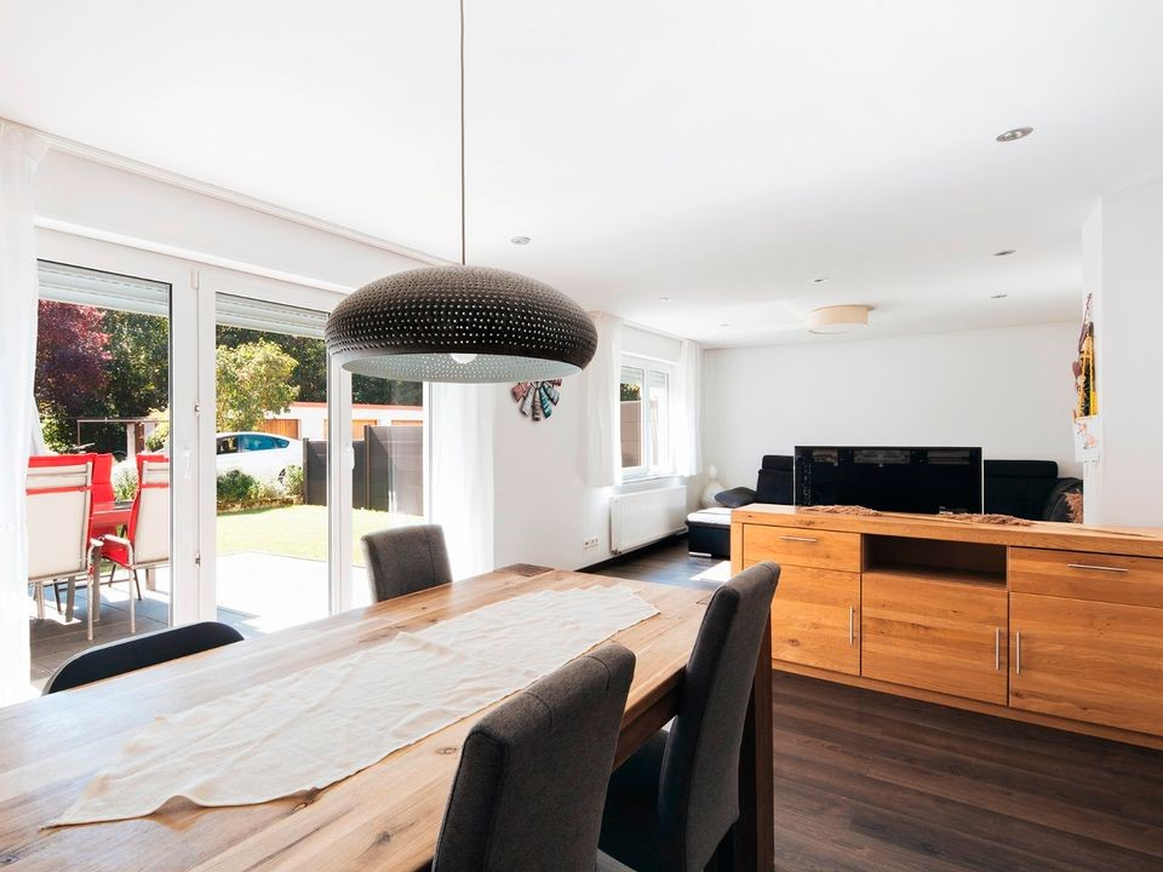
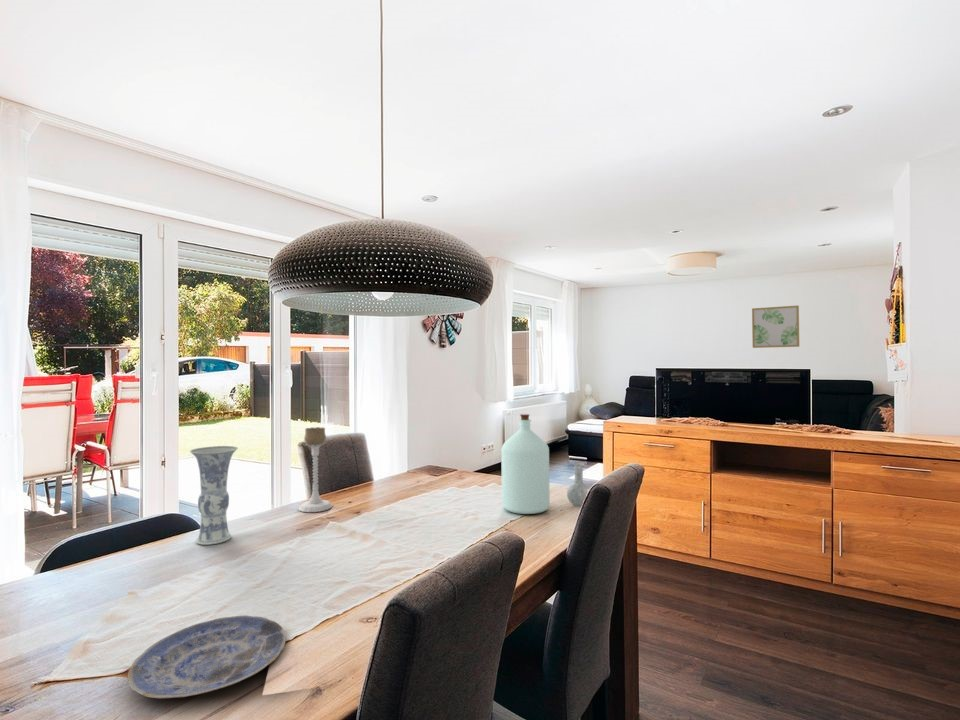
+ wall art [751,304,800,349]
+ bottle [500,413,590,515]
+ vase [189,445,239,546]
+ candle holder [297,426,334,513]
+ plate [127,615,286,699]
